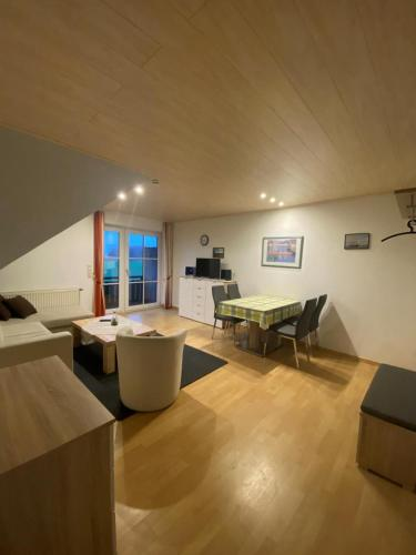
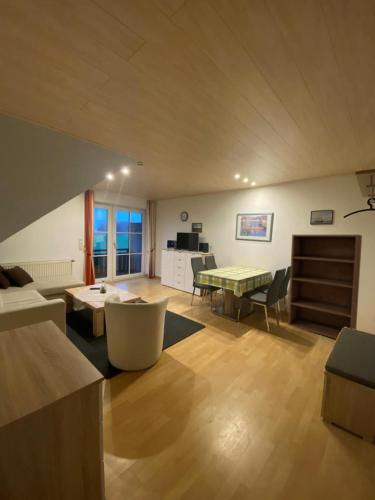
+ bookshelf [287,234,363,340]
